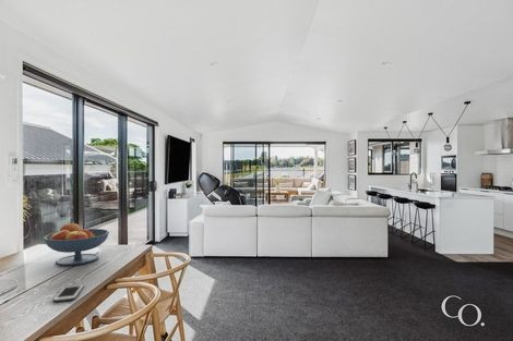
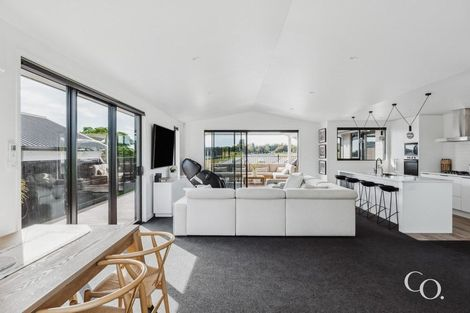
- cell phone [52,283,85,303]
- fruit bowl [43,222,110,267]
